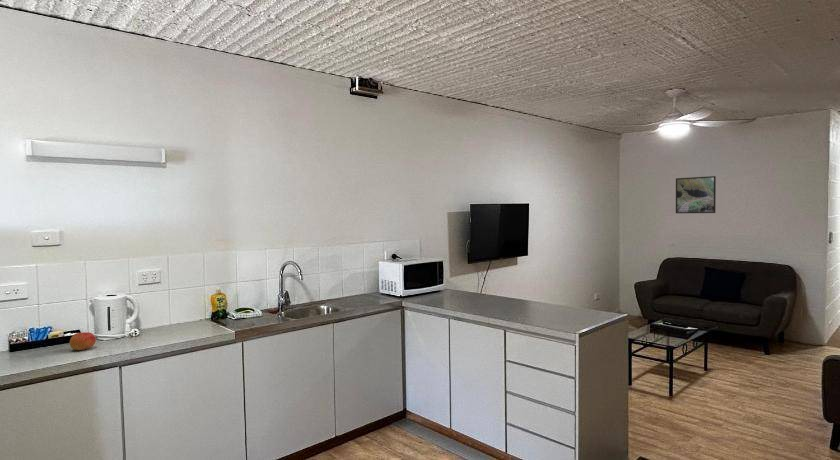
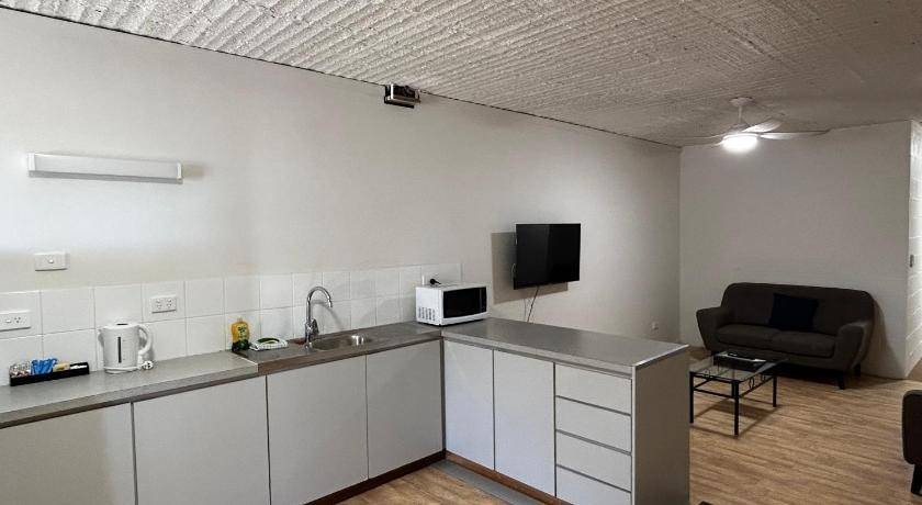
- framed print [675,175,717,214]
- apple [69,331,97,351]
